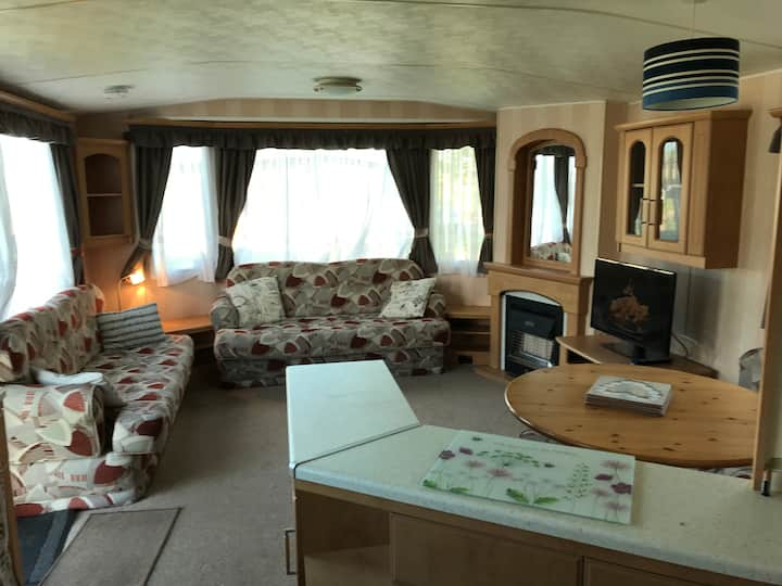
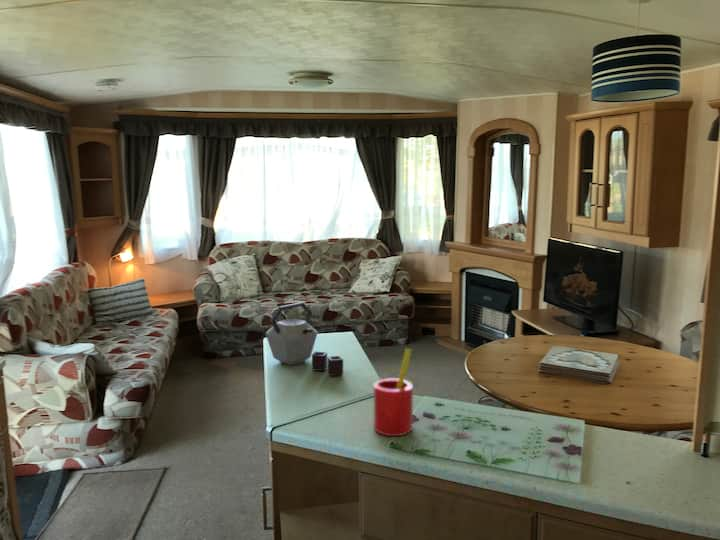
+ kettle [265,301,344,377]
+ straw [373,347,414,437]
